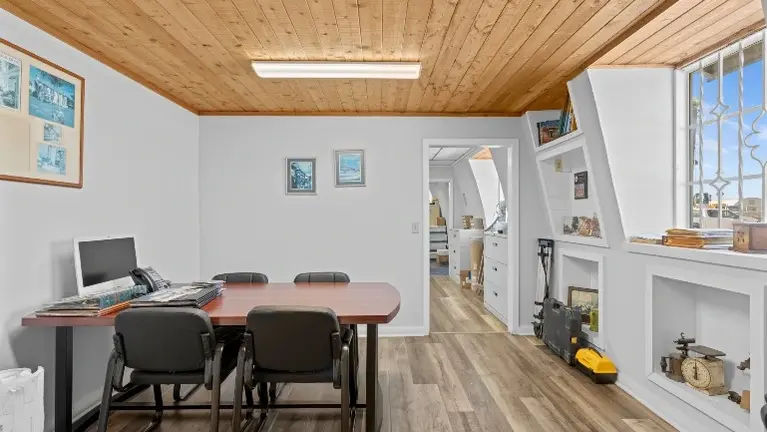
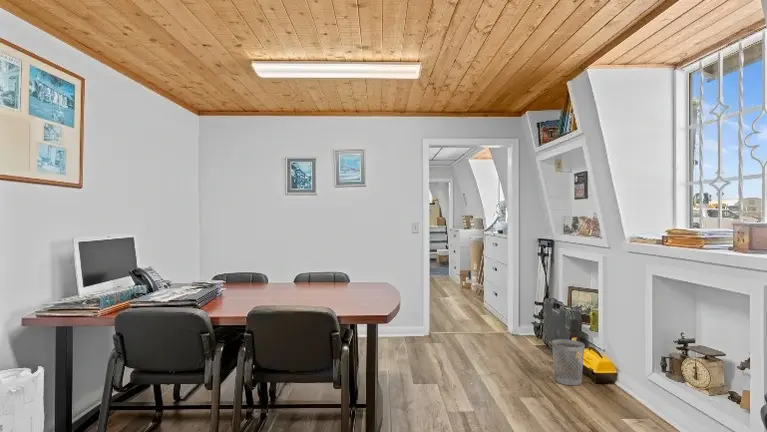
+ wastebasket [551,338,586,386]
